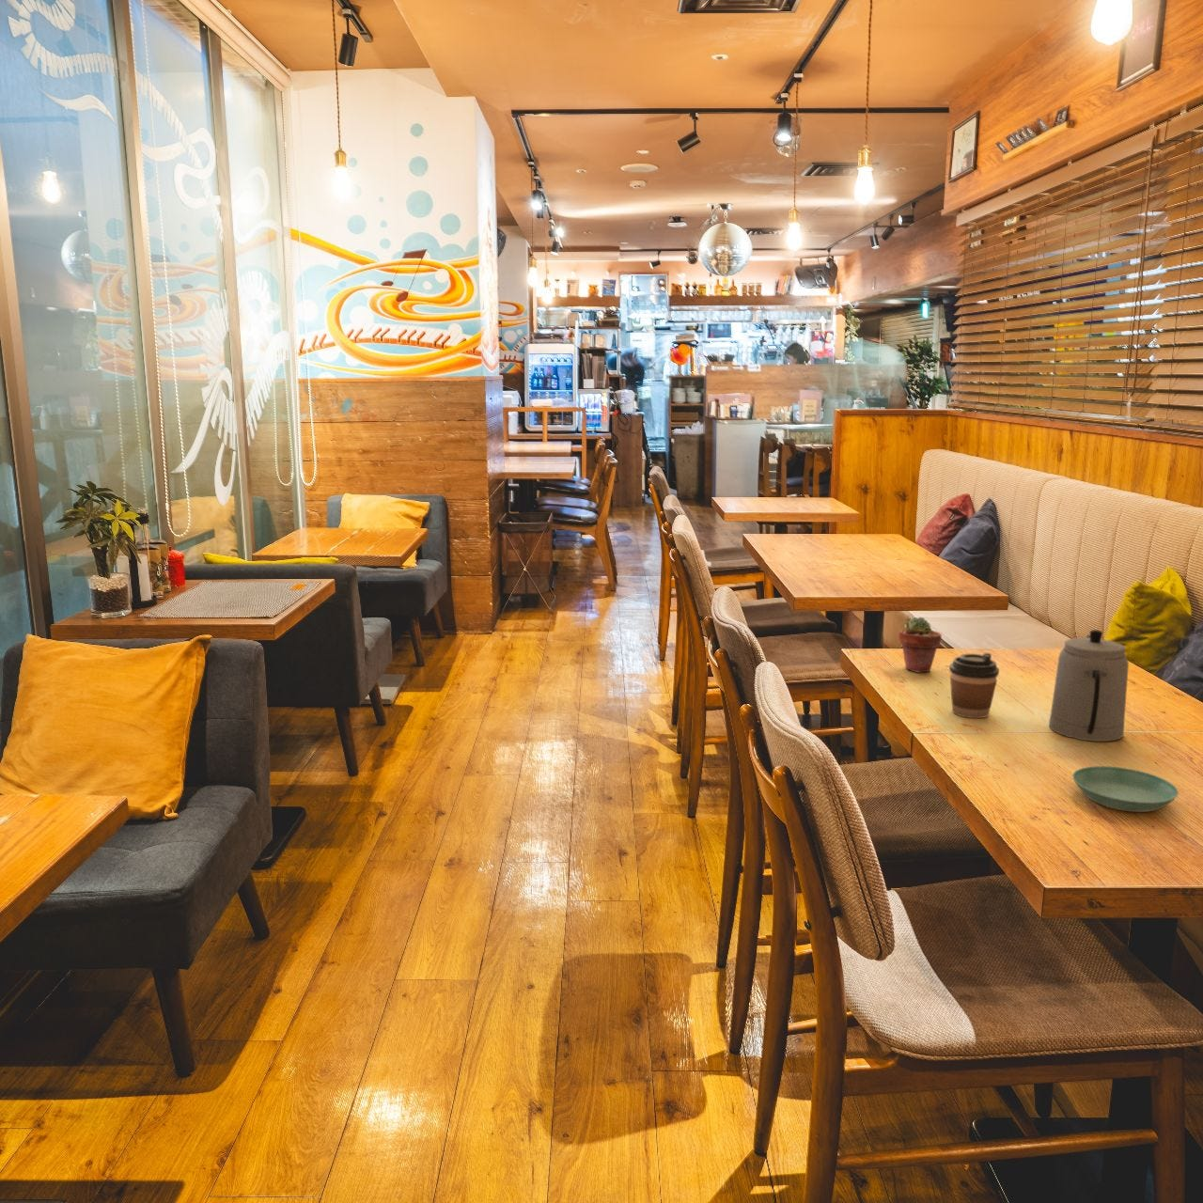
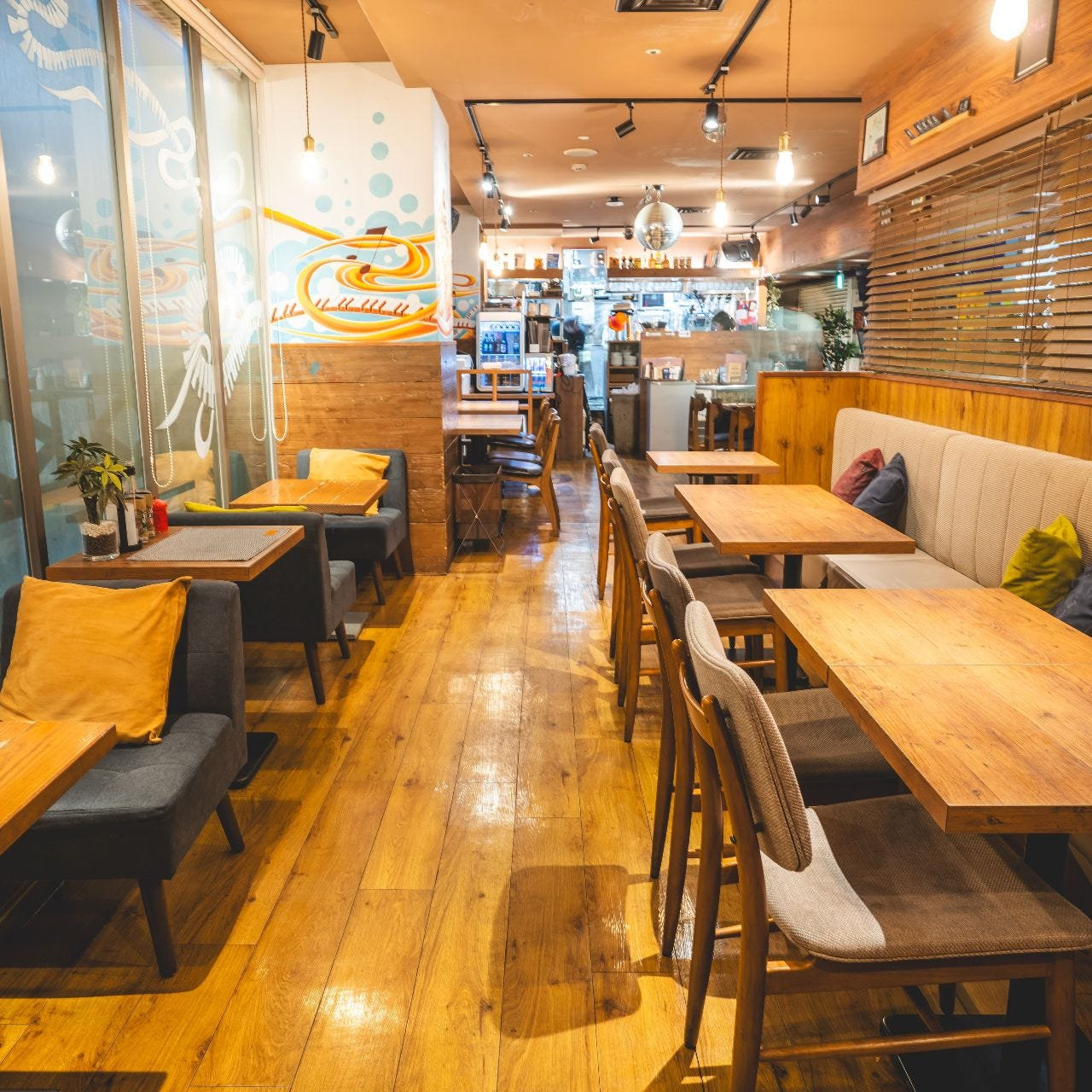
- teapot [1048,629,1129,743]
- coffee cup [949,652,1000,719]
- potted succulent [899,616,943,673]
- saucer [1072,765,1180,813]
